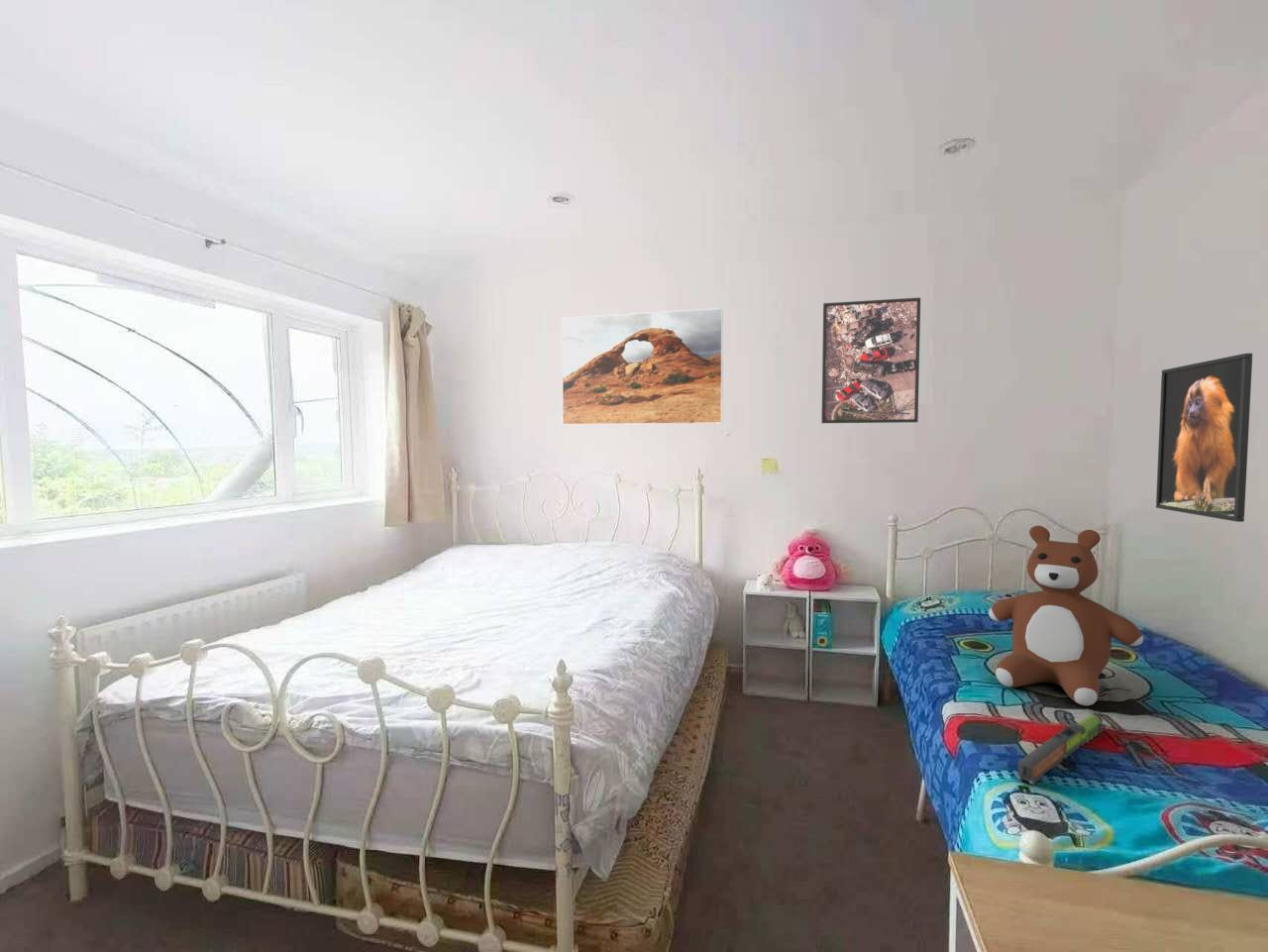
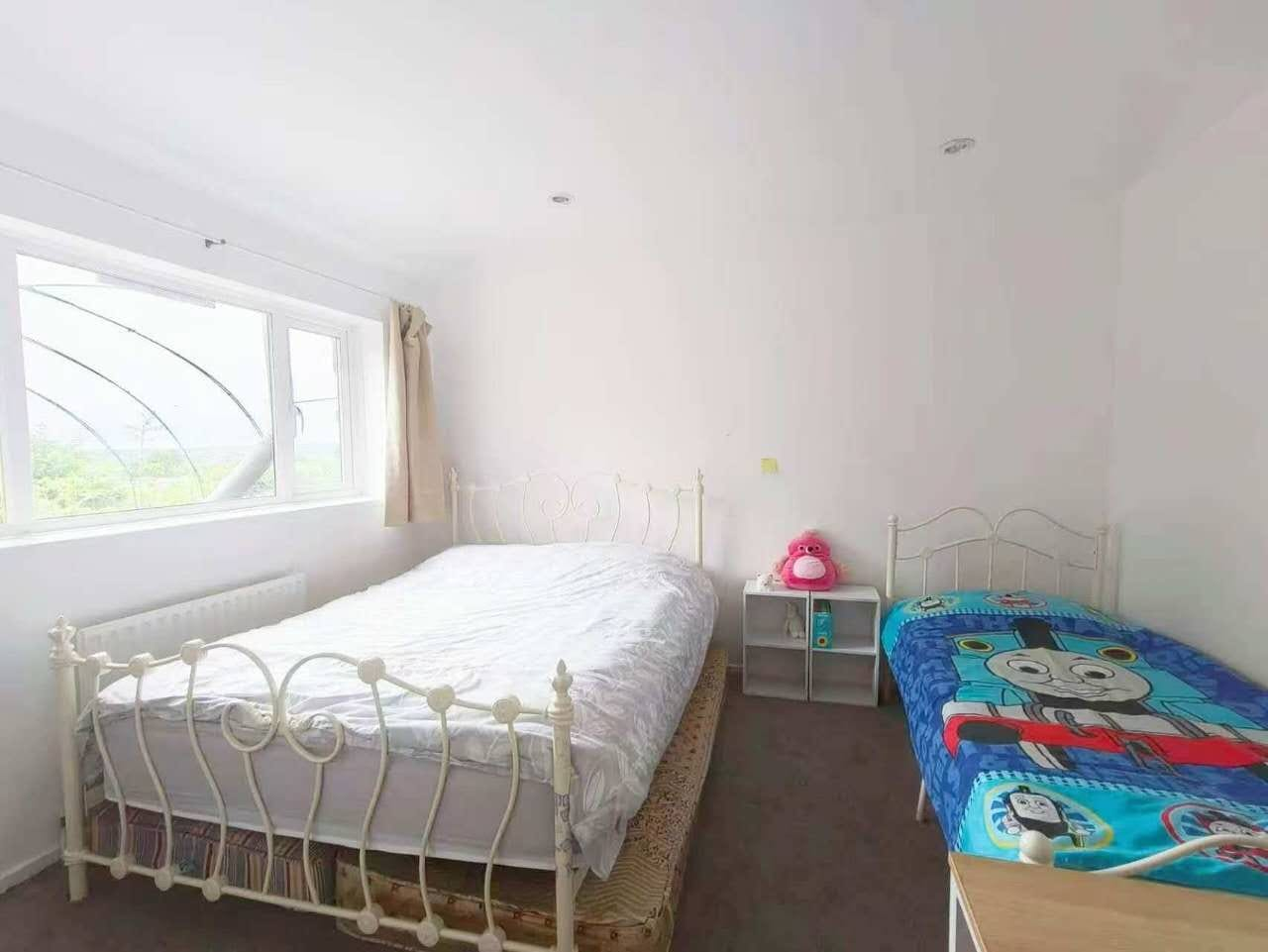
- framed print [1155,353,1253,523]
- toy train [1016,711,1108,787]
- teddy bear [988,525,1144,706]
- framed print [820,296,921,424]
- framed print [561,307,724,426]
